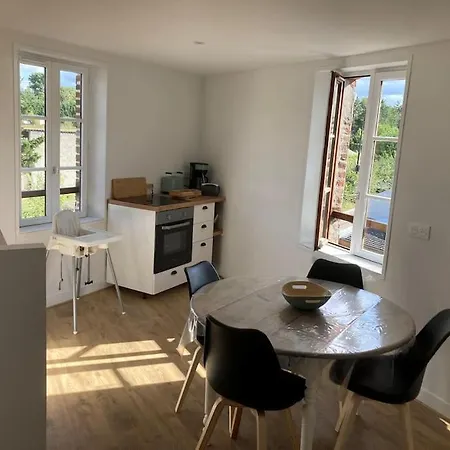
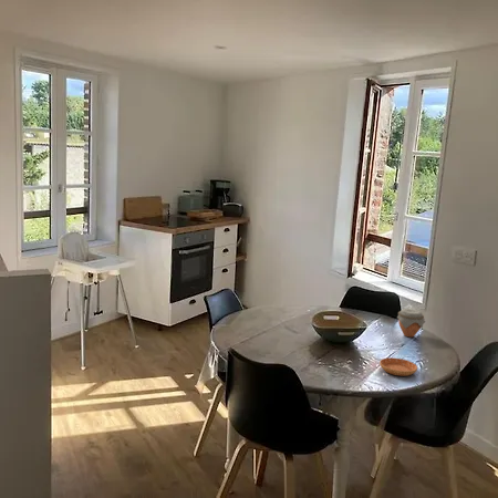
+ saucer [378,356,418,377]
+ jar [396,308,426,339]
